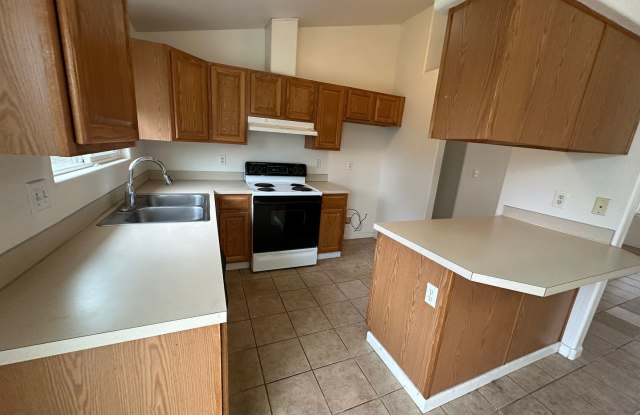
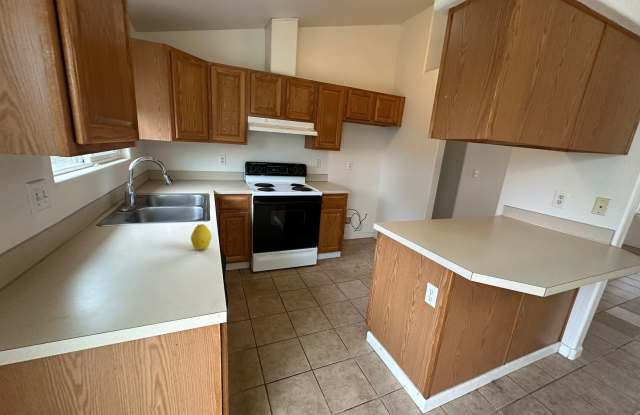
+ fruit [190,223,213,251]
